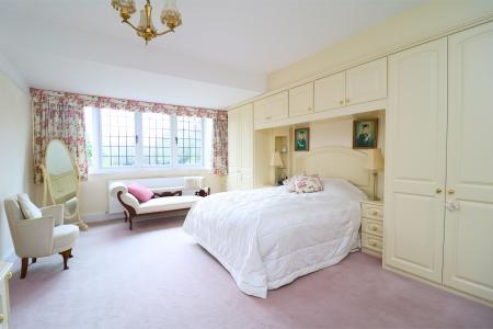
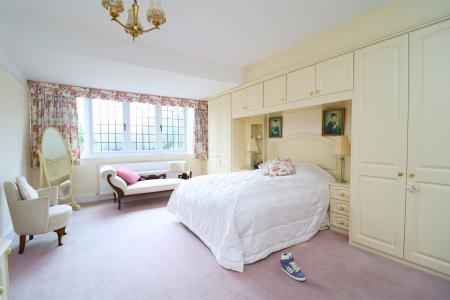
+ sneaker [279,251,306,281]
